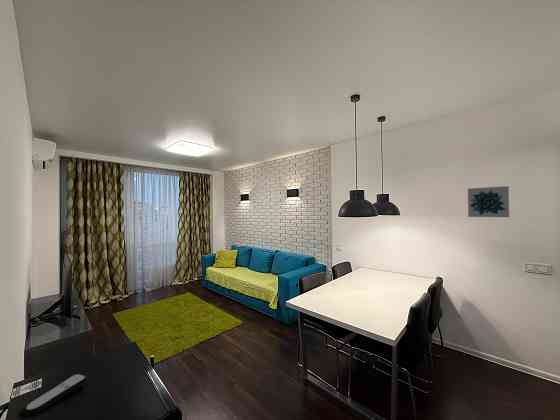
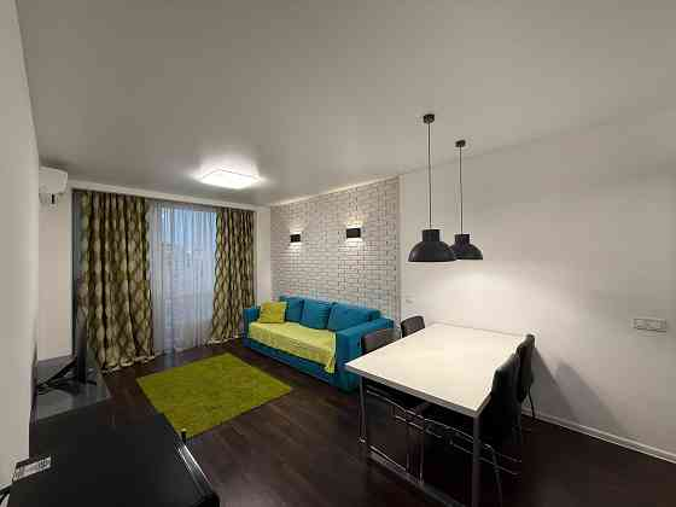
- wall art [467,185,510,218]
- remote control [21,373,89,416]
